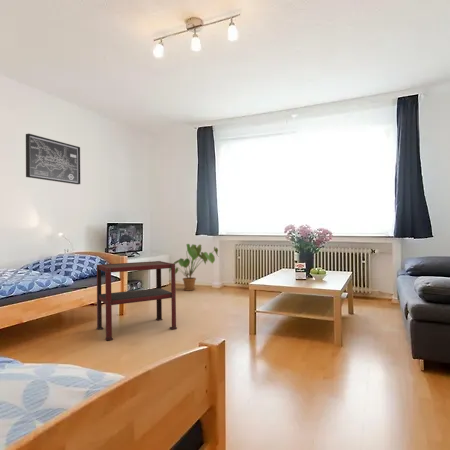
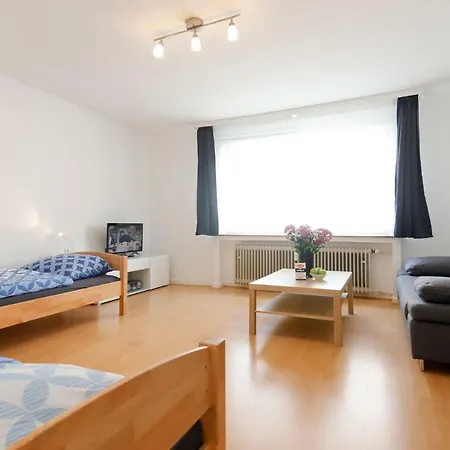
- wall art [25,133,81,185]
- house plant [168,243,219,292]
- side table [95,260,178,341]
